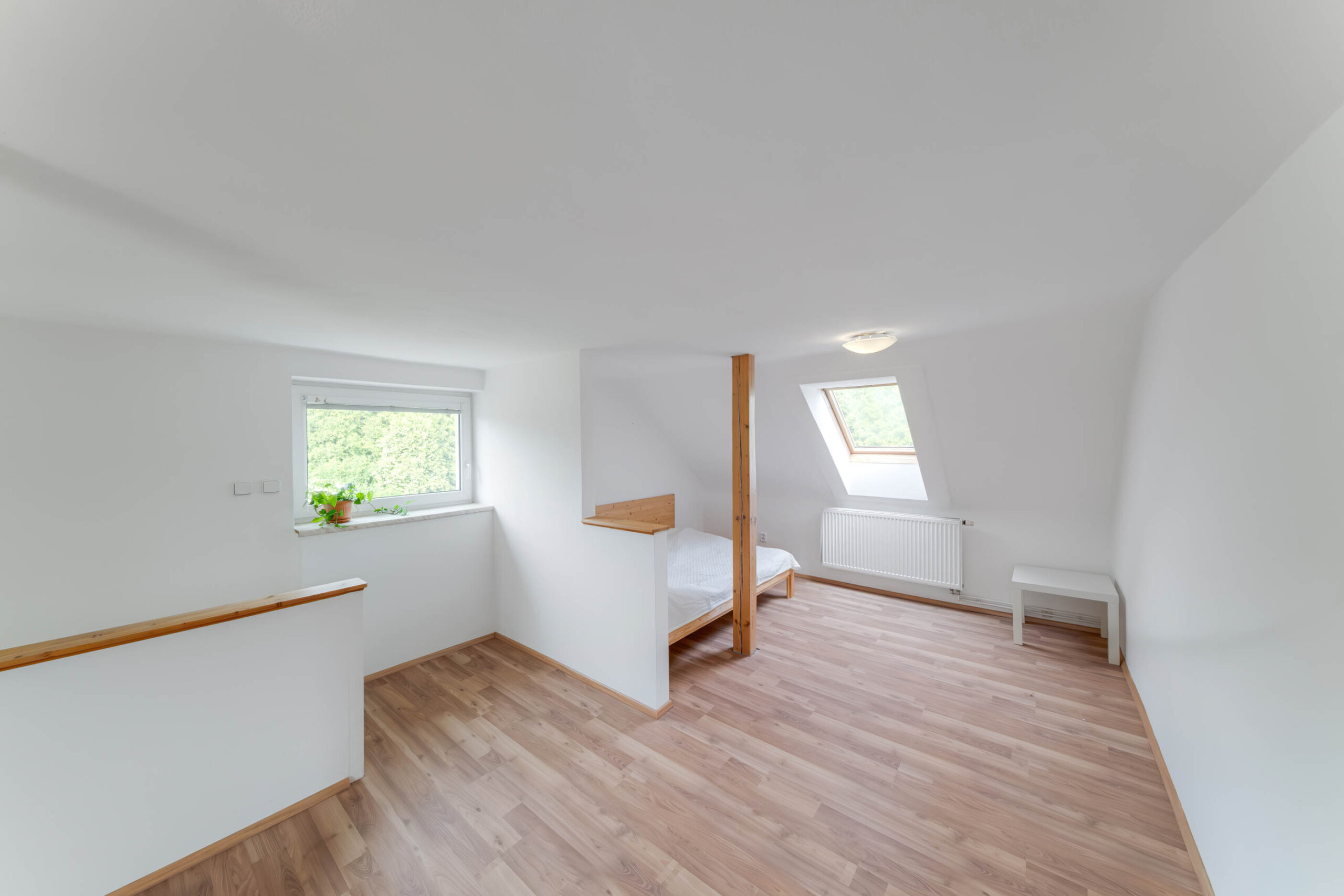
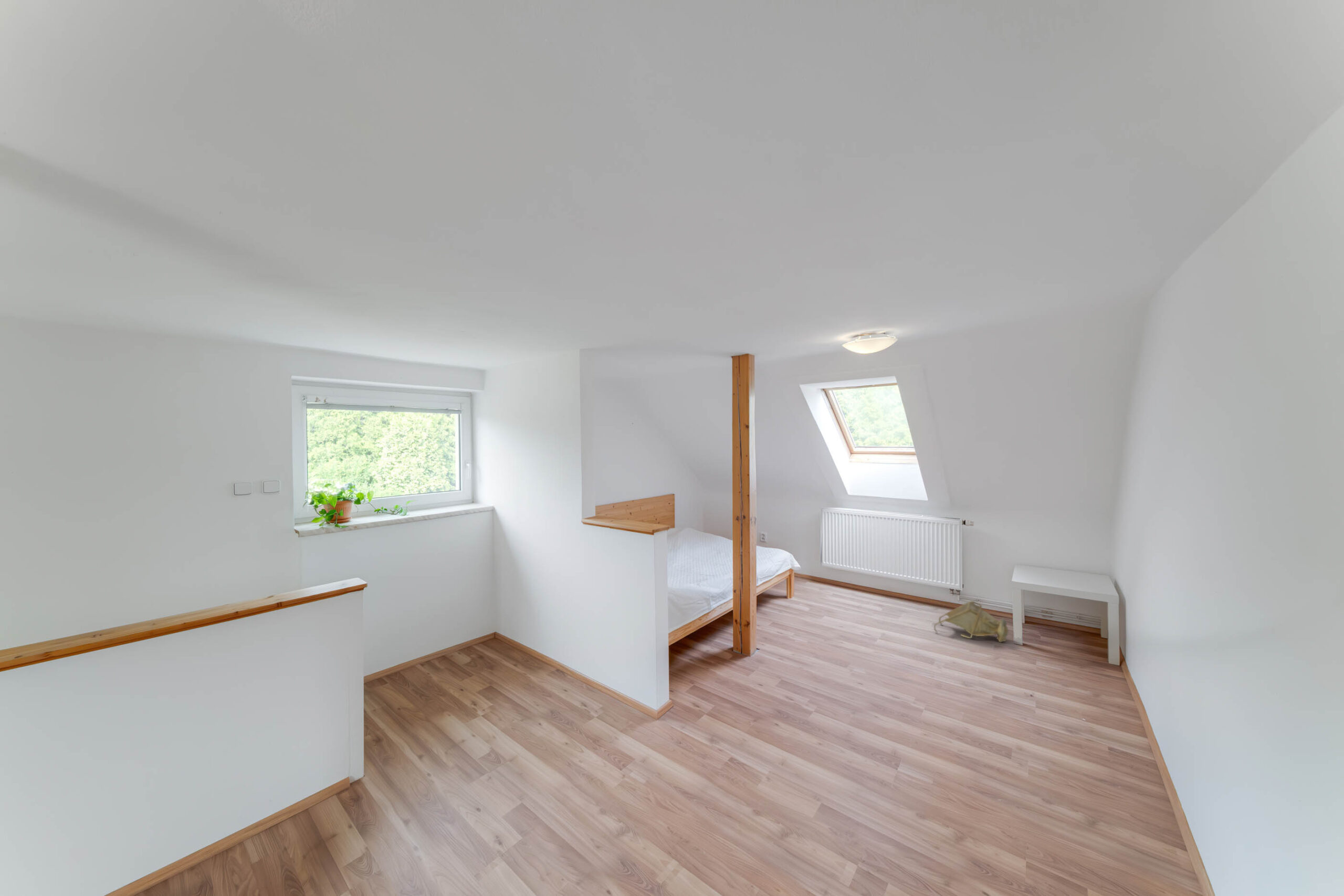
+ bag [933,600,1009,643]
